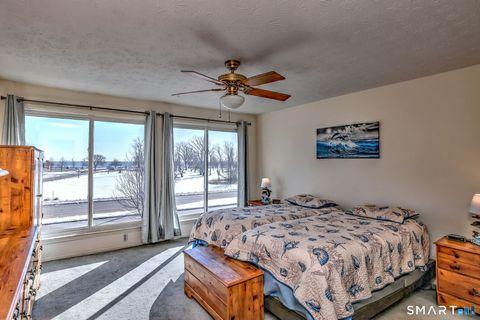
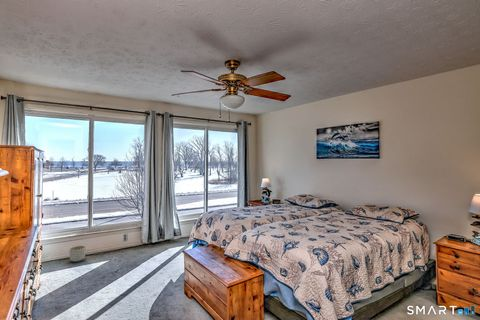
+ planter [68,245,87,263]
